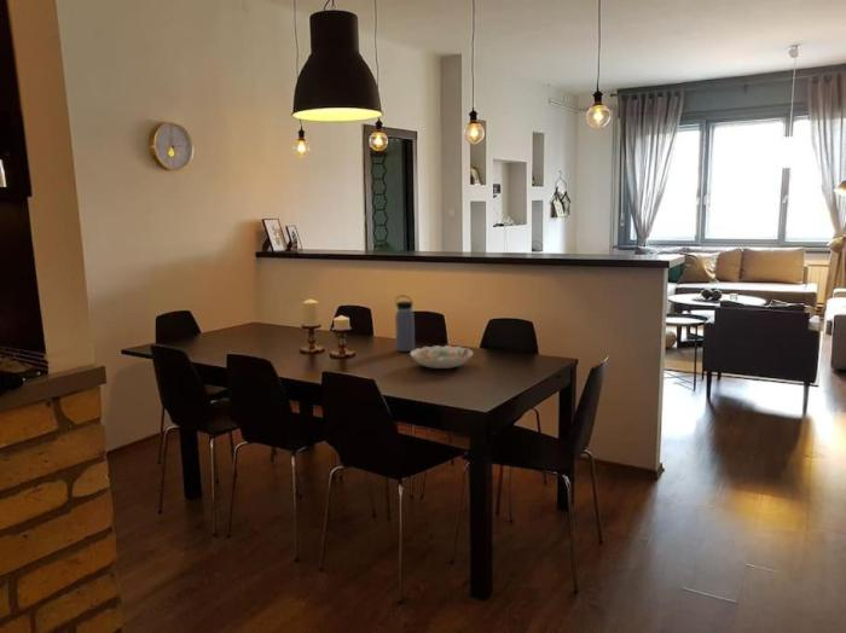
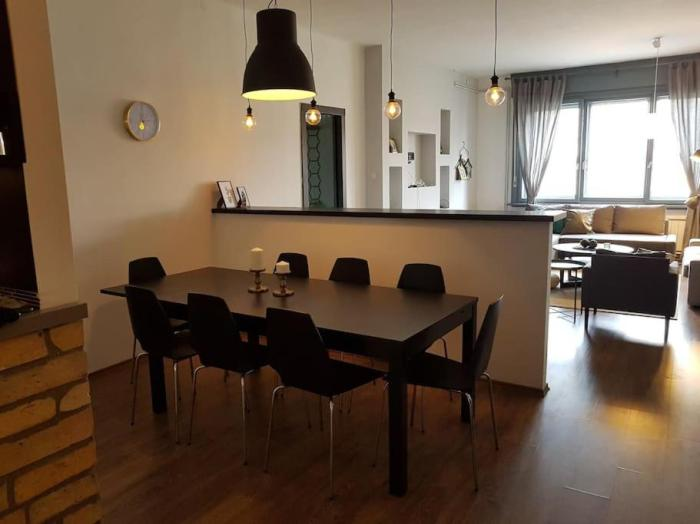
- water bottle [394,295,416,353]
- decorative bowl [408,344,475,370]
